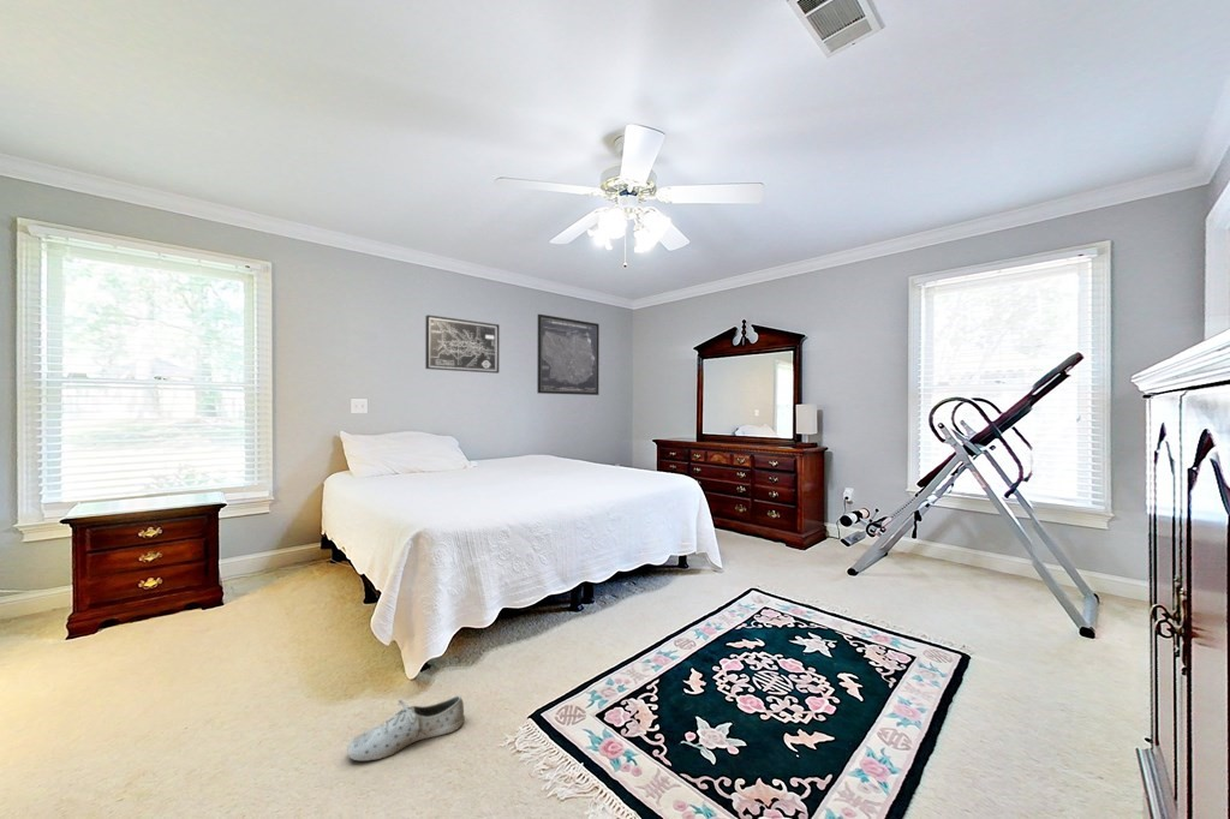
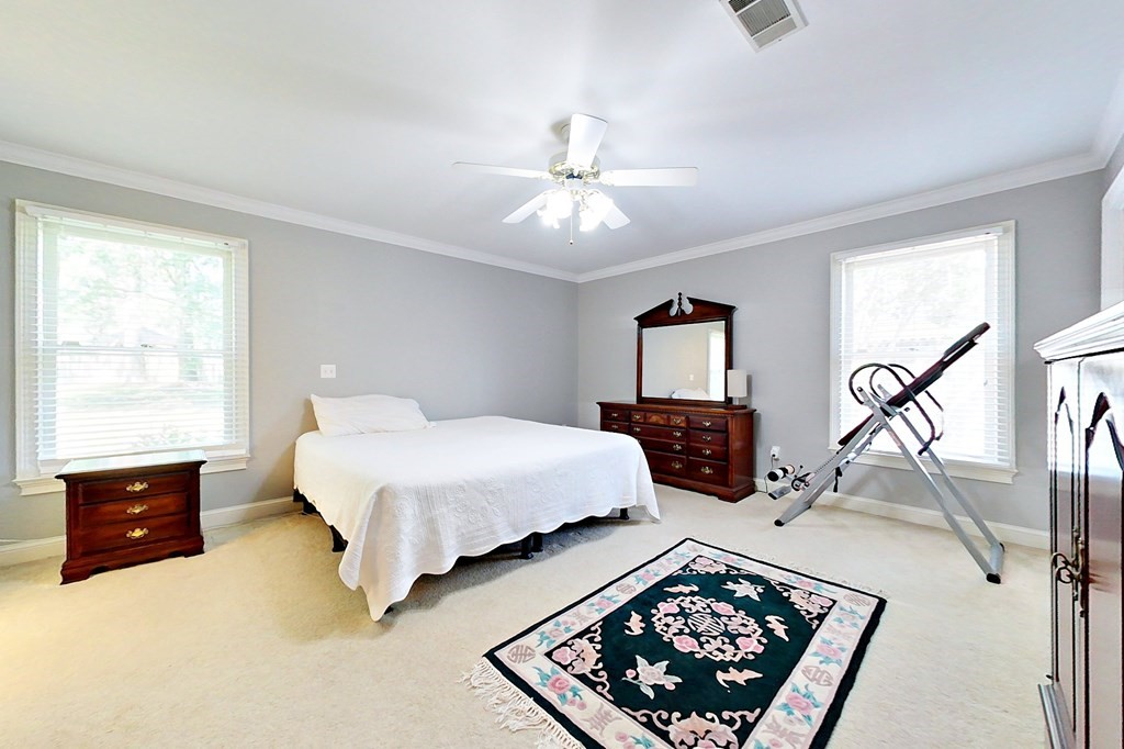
- wall art [424,313,501,375]
- shoe [346,694,466,763]
- wall art [536,313,601,396]
